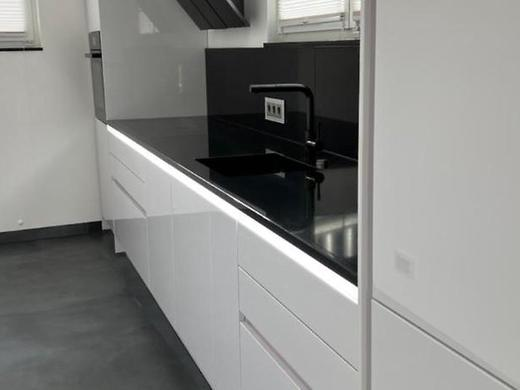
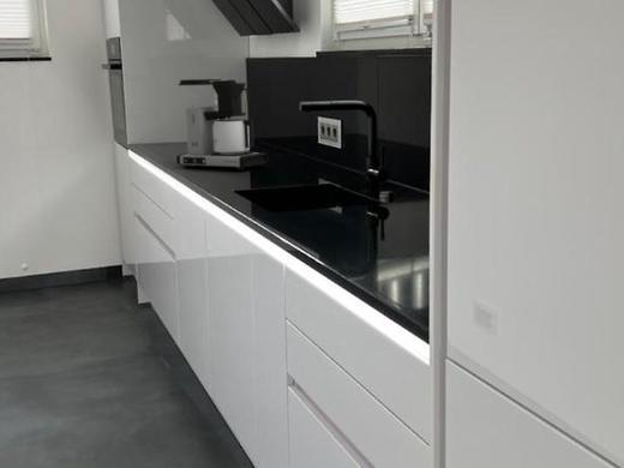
+ coffee maker [175,78,269,172]
